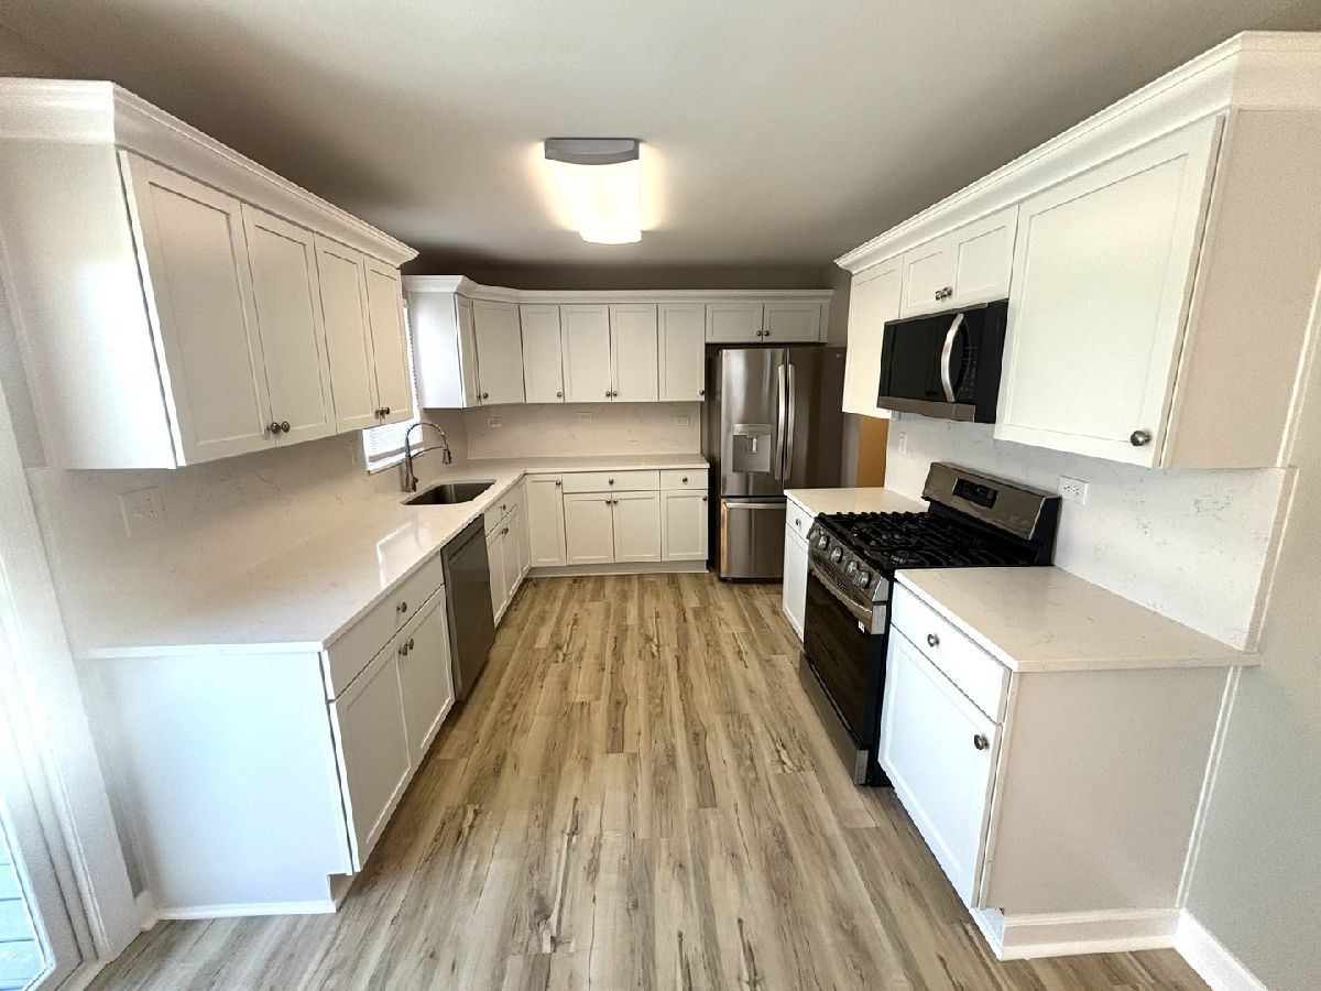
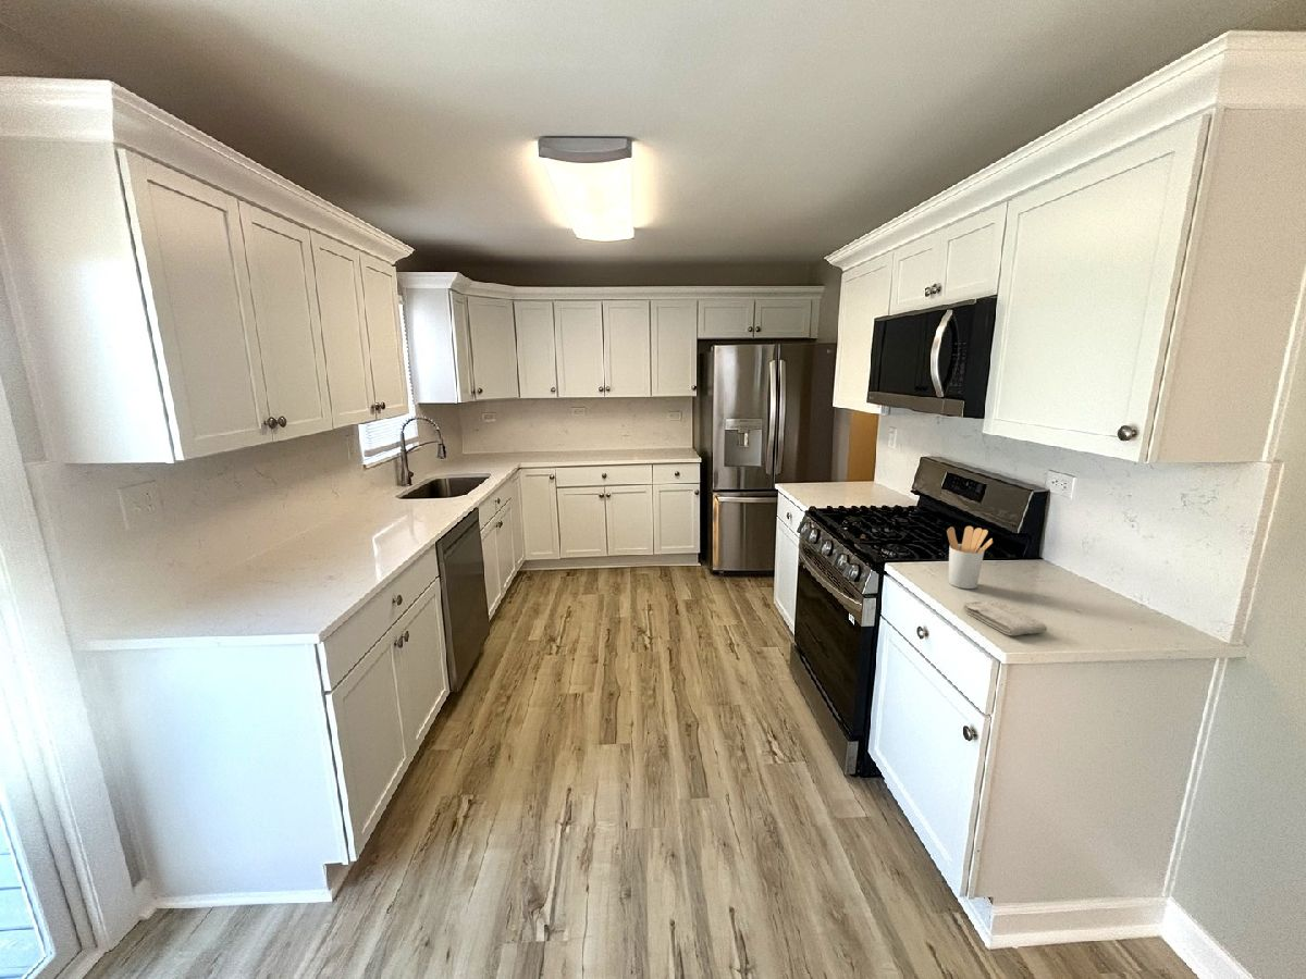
+ washcloth [962,599,1048,636]
+ utensil holder [946,525,994,590]
